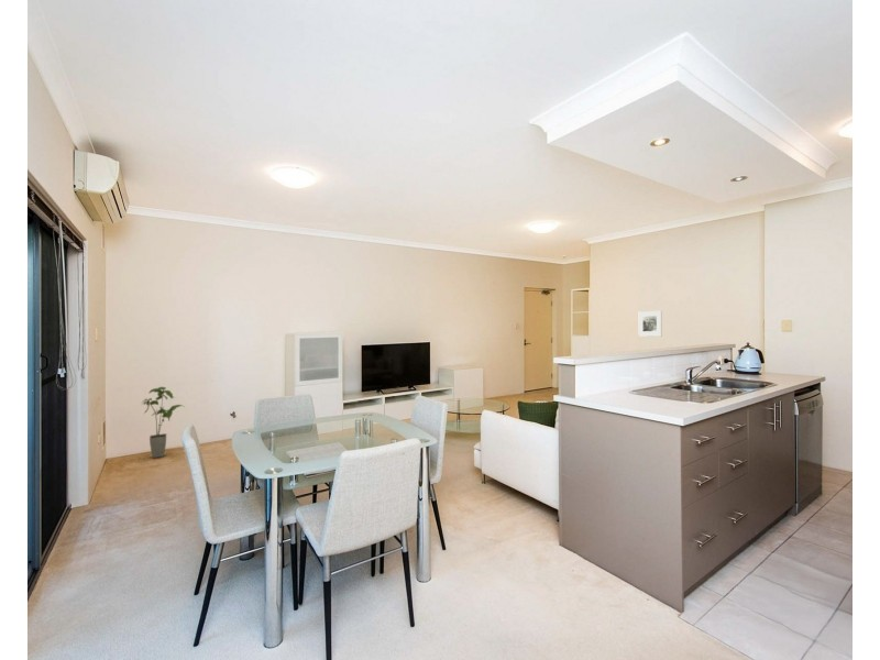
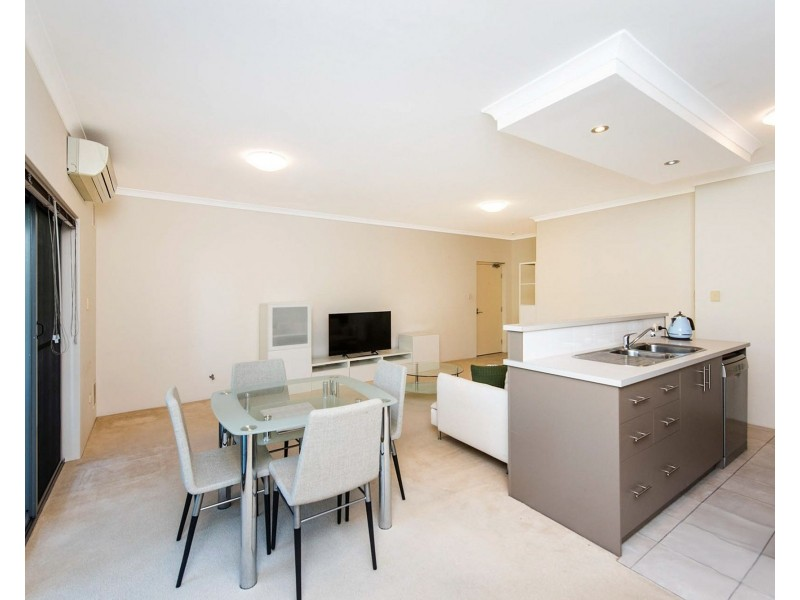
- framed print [638,310,663,338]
- house plant [141,386,186,459]
